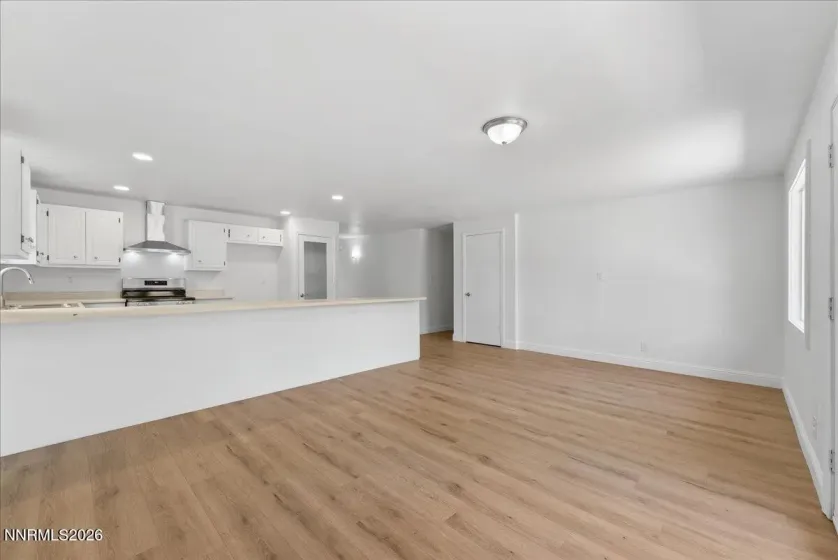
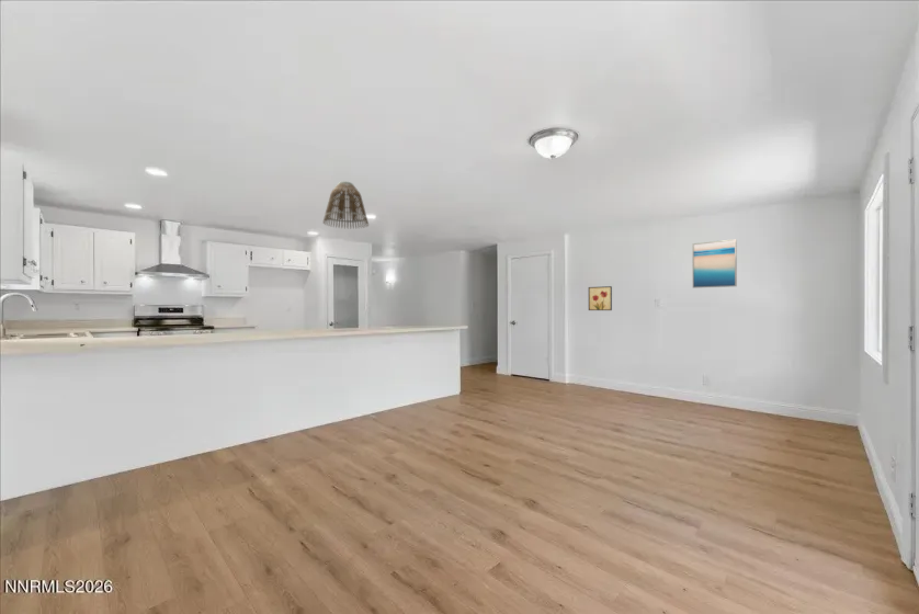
+ lamp shade [321,180,370,230]
+ wall art [588,285,613,311]
+ wall art [692,238,738,289]
